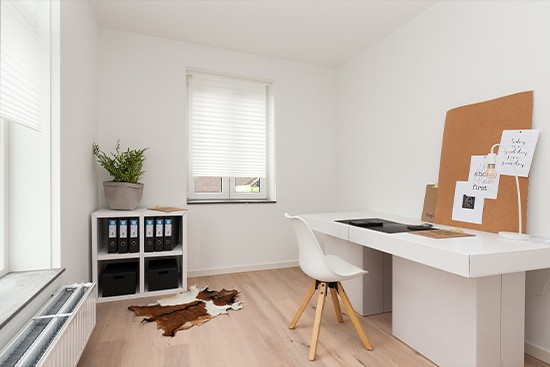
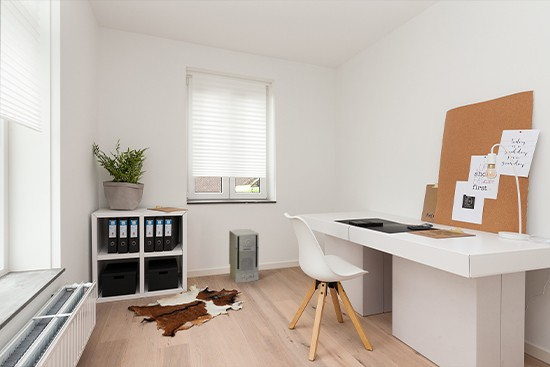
+ air purifier [228,228,260,284]
